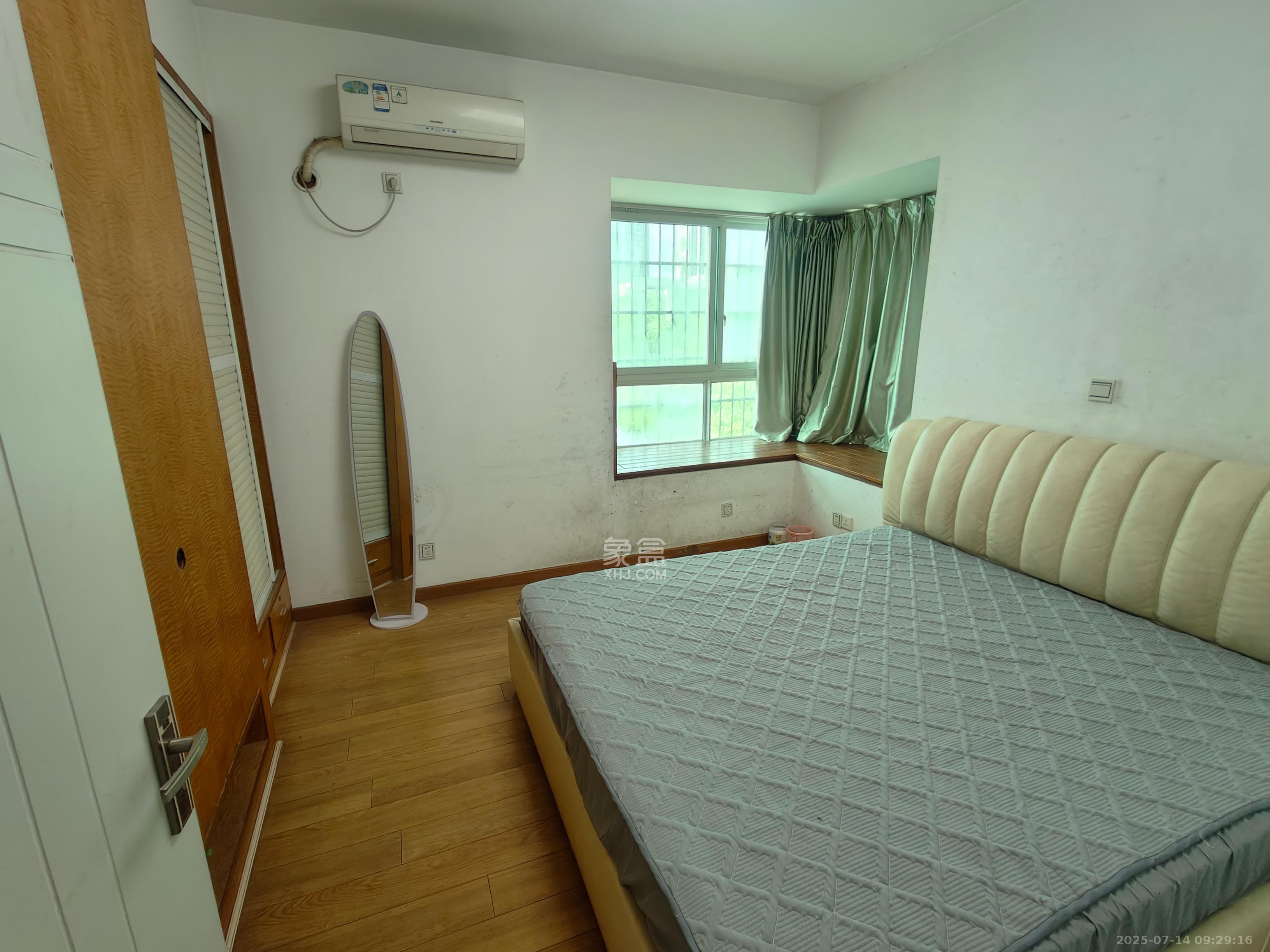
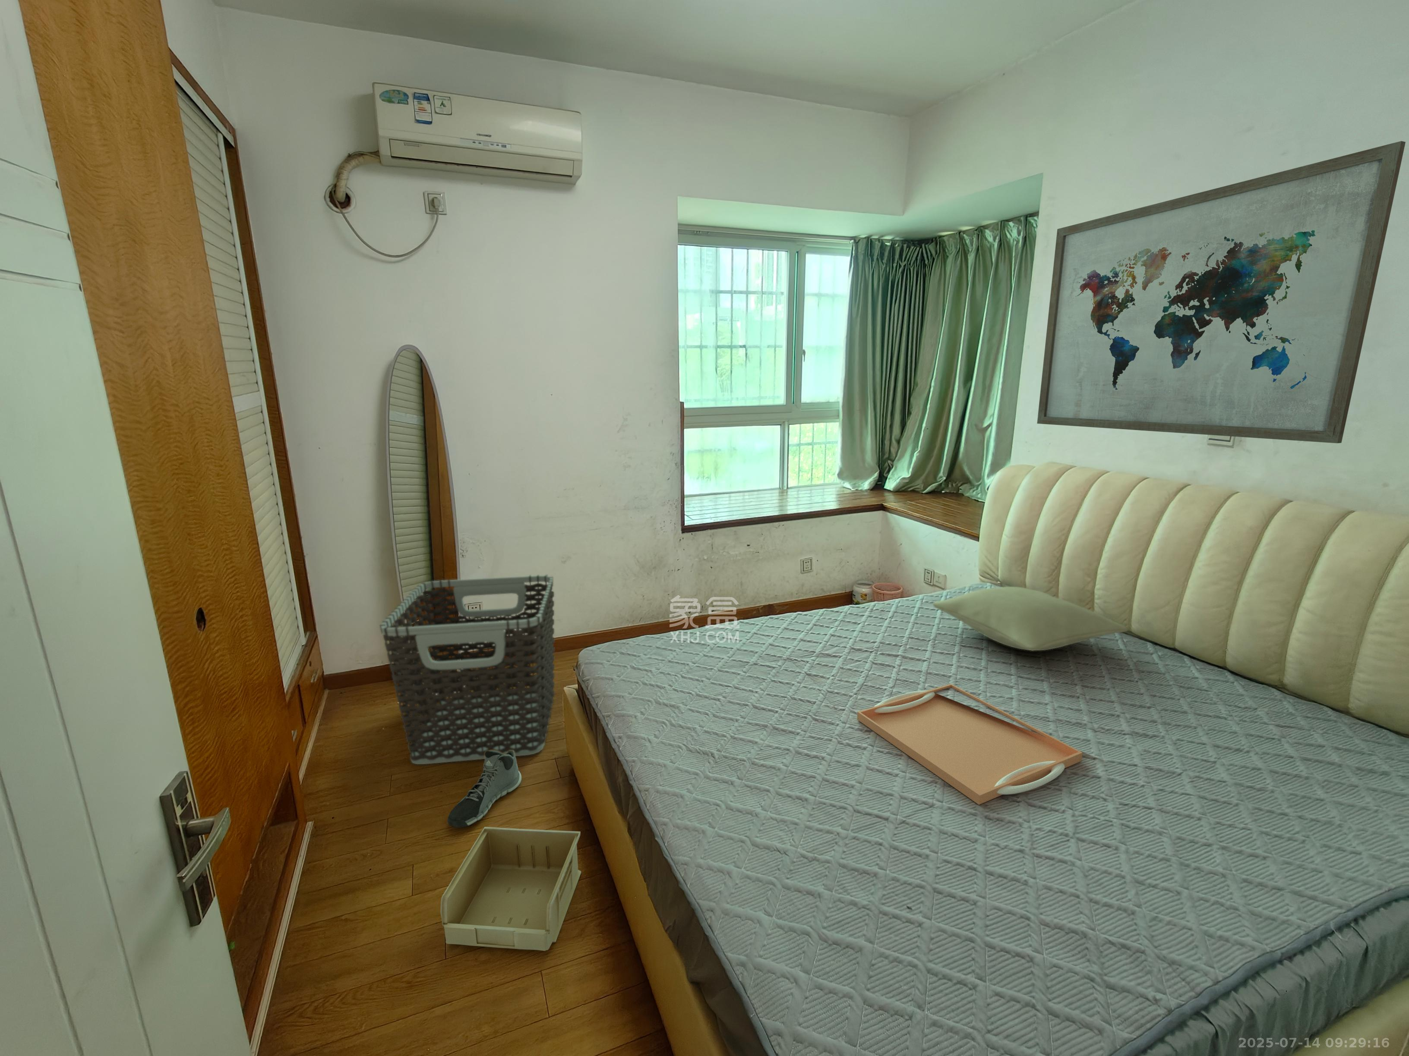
+ storage bin [440,826,581,951]
+ clothes hamper [379,575,555,764]
+ sneaker [447,750,521,829]
+ wall art [1037,141,1406,444]
+ pillow [932,586,1128,651]
+ serving tray [856,683,1083,805]
